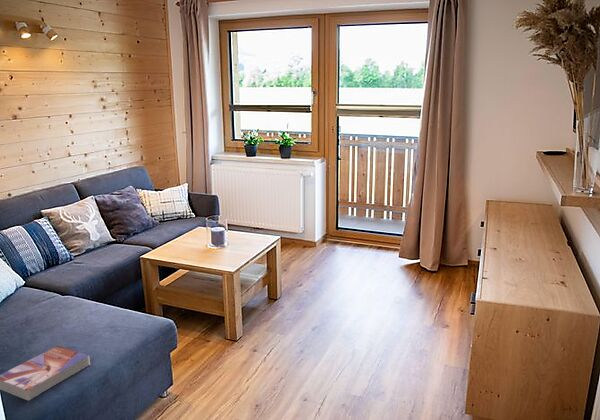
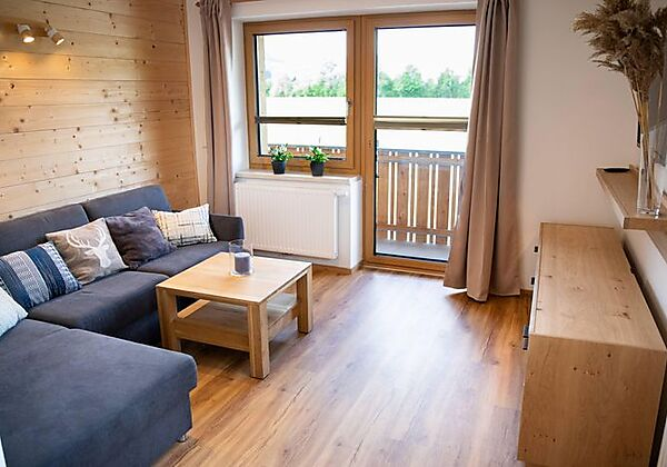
- textbook [0,345,91,402]
